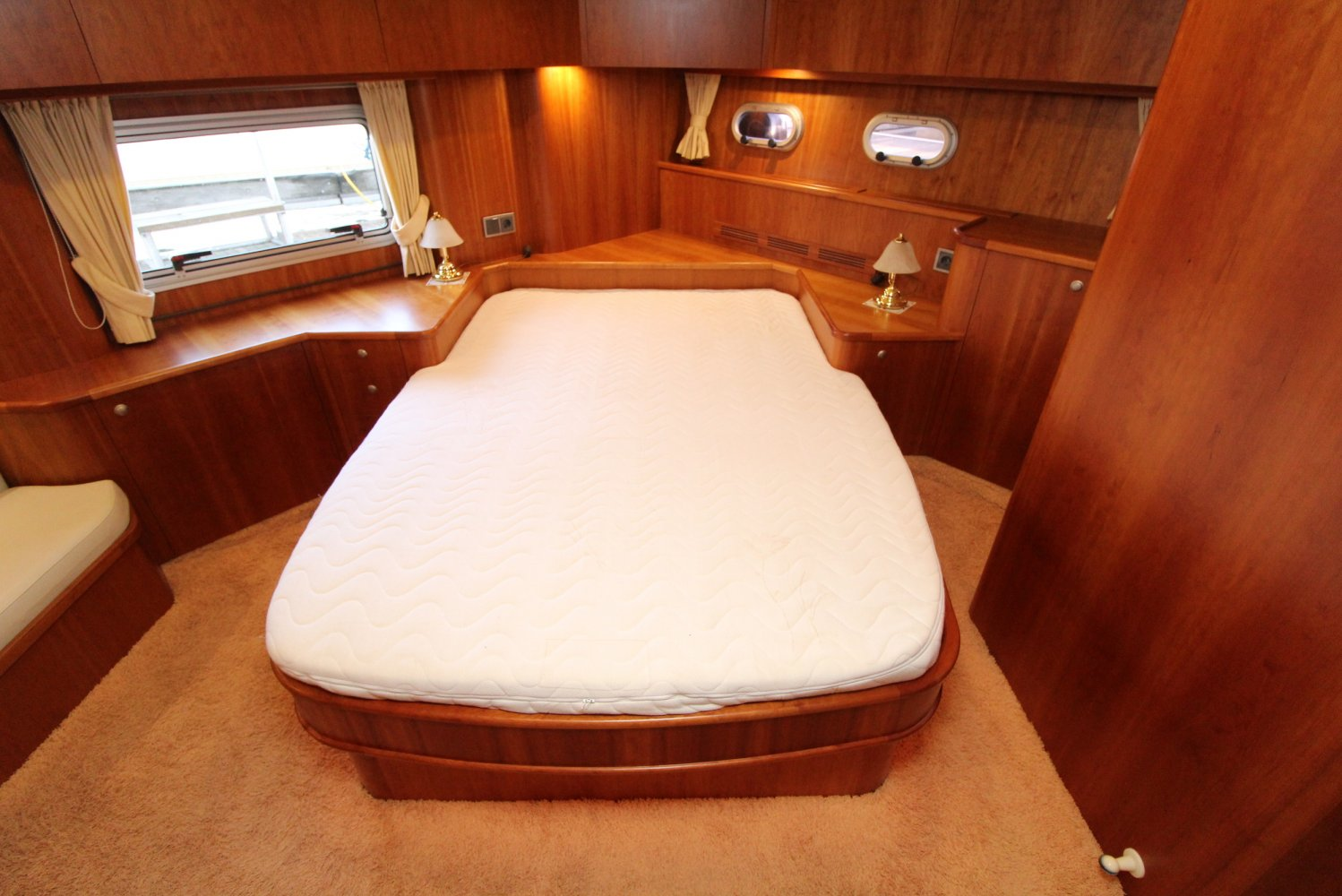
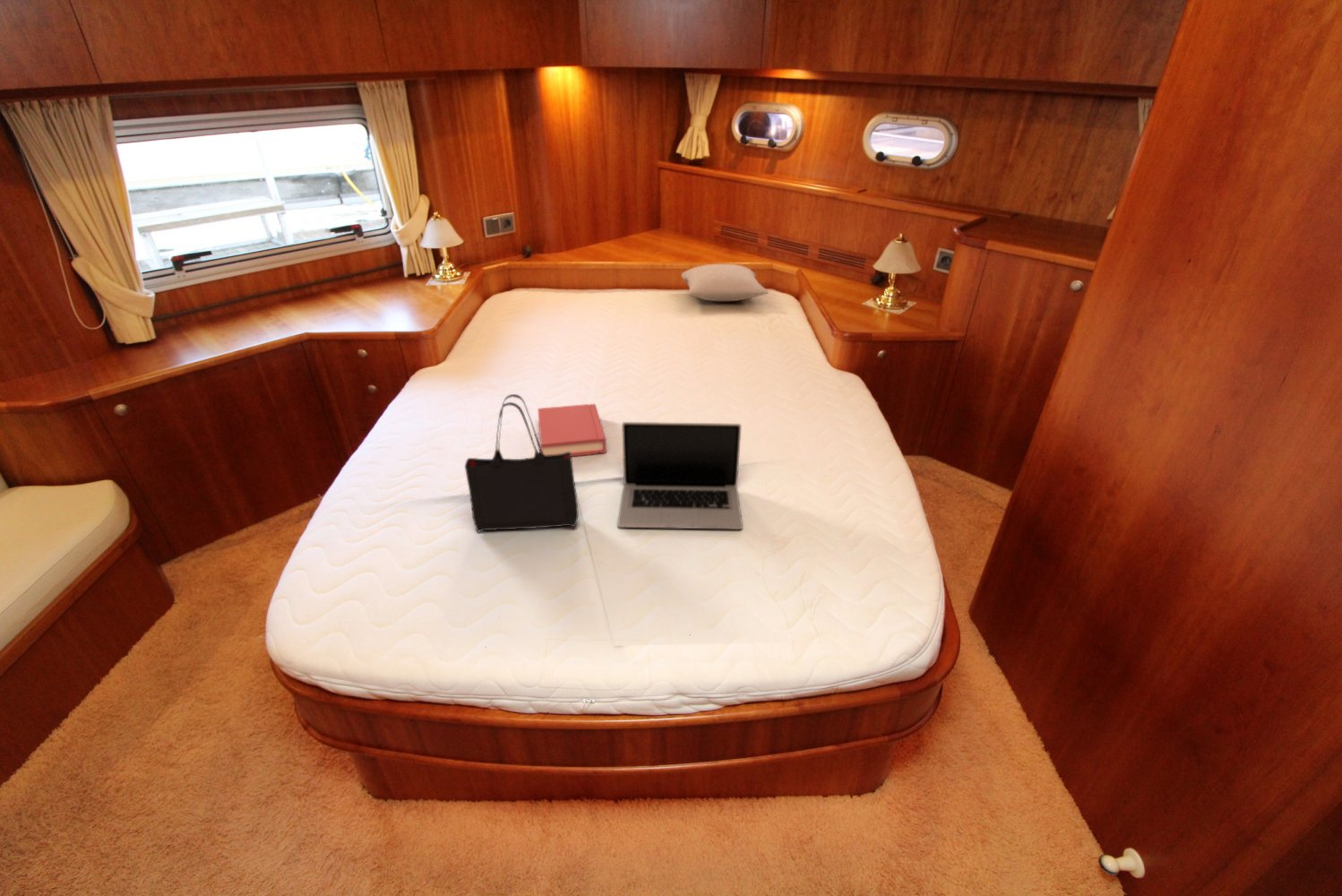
+ laptop [616,421,744,530]
+ pillow [681,263,770,302]
+ hardback book [537,403,607,458]
+ tote bag [464,393,580,533]
